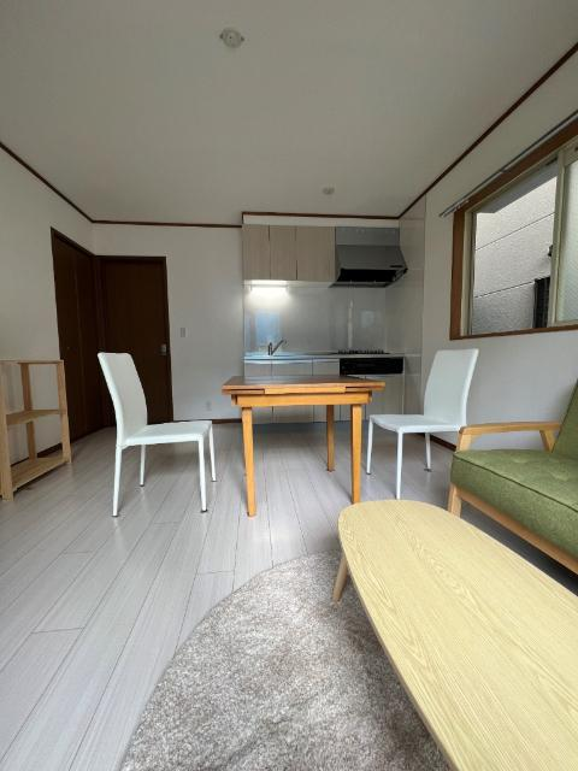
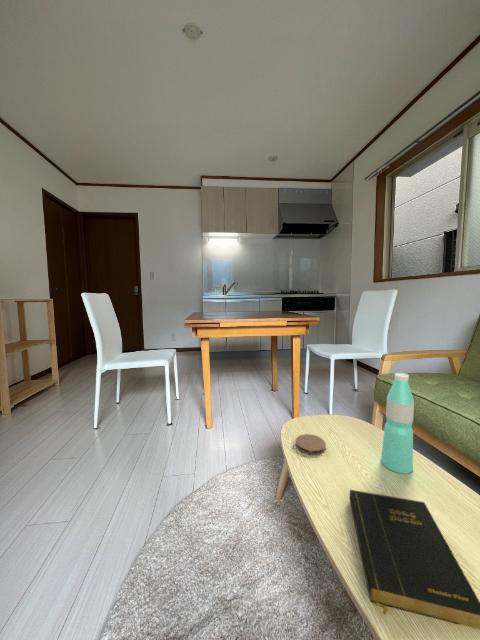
+ book [349,489,480,629]
+ water bottle [380,372,415,474]
+ coaster [295,433,327,456]
